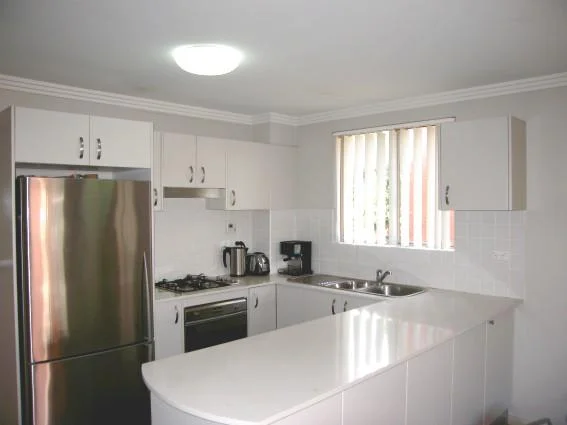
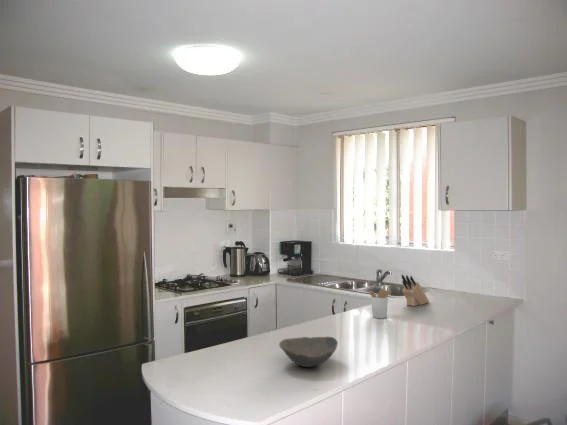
+ knife block [401,274,430,307]
+ utensil holder [368,285,392,319]
+ bowl [278,336,339,368]
